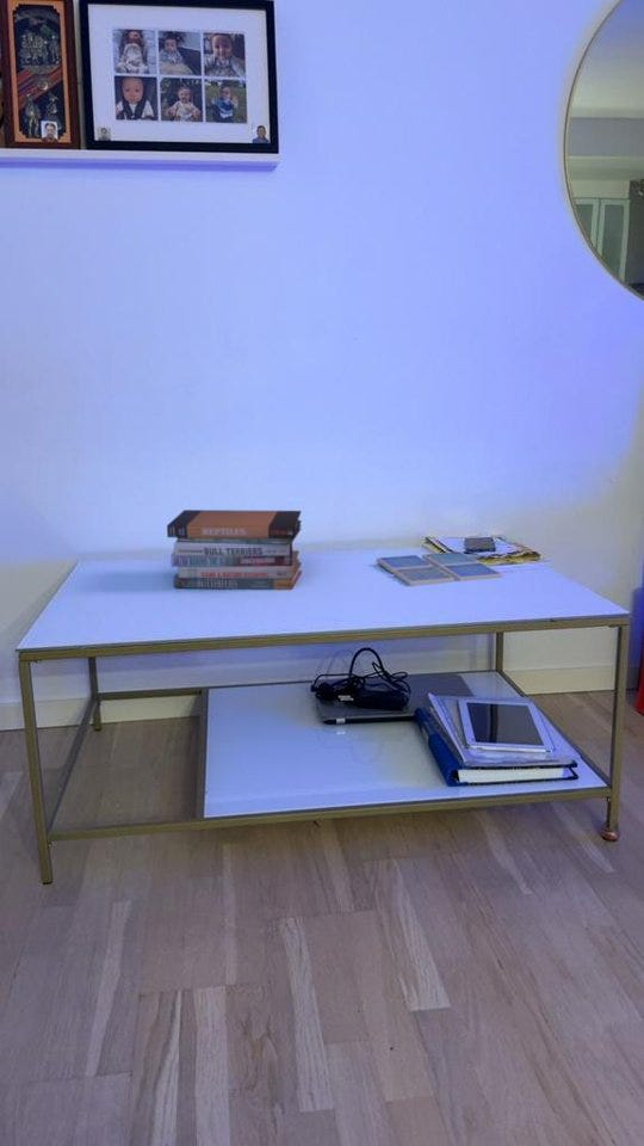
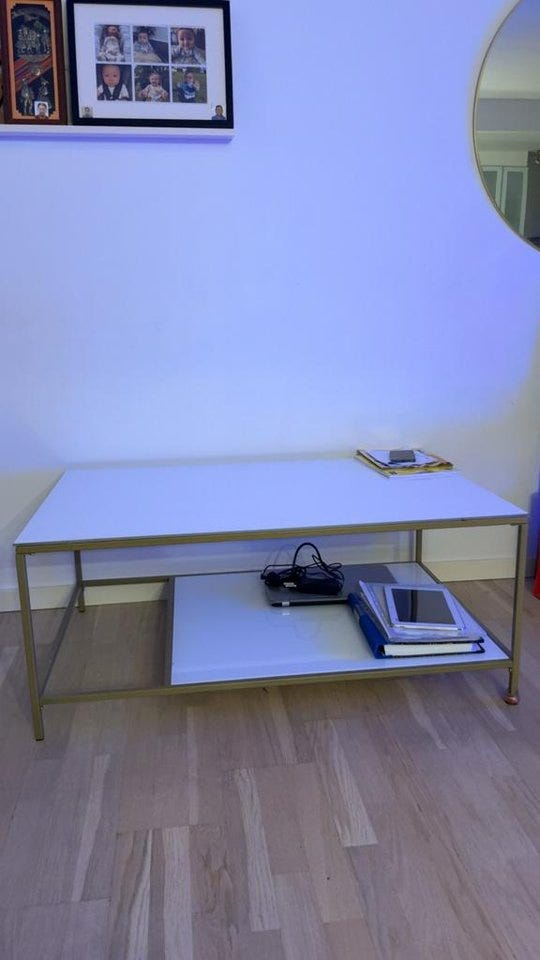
- book stack [166,509,303,591]
- drink coaster [376,550,503,587]
